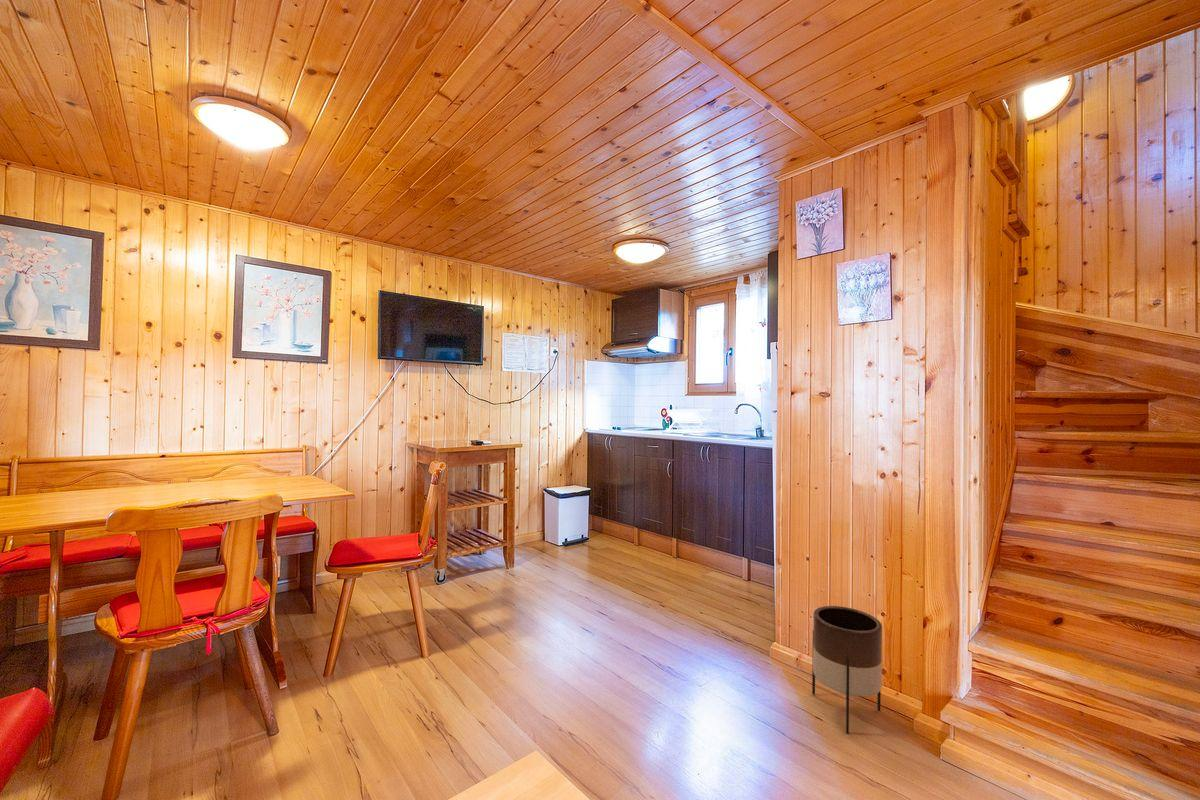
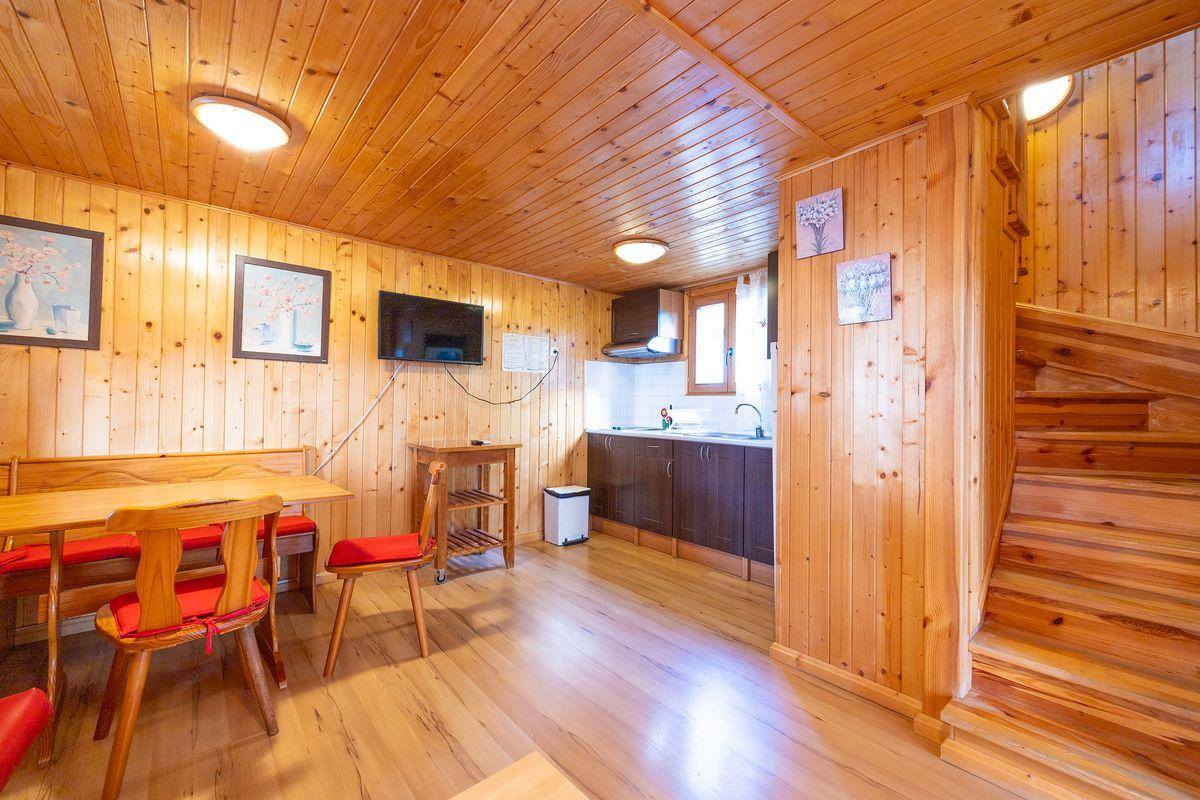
- planter [811,605,883,735]
